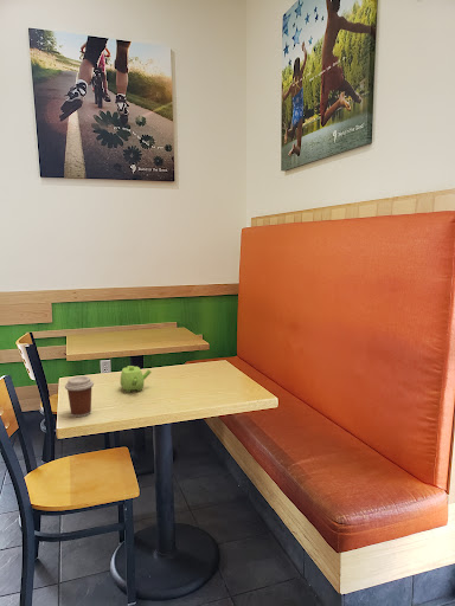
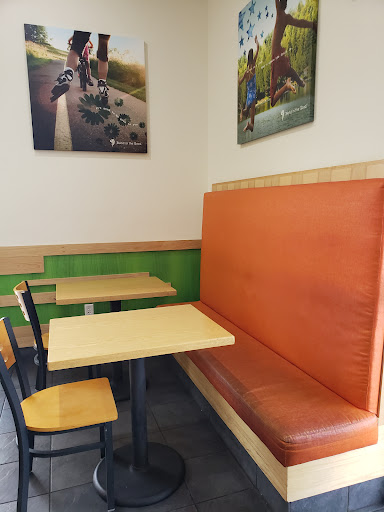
- teapot [120,365,153,393]
- coffee cup [64,375,95,418]
